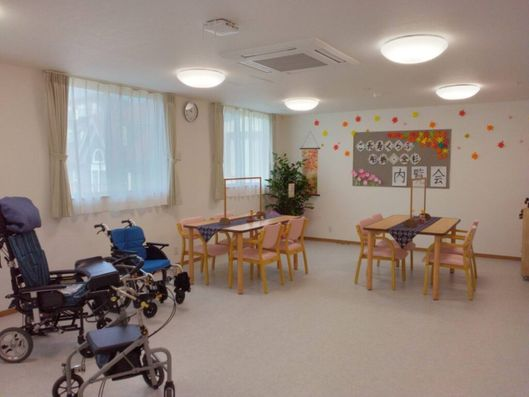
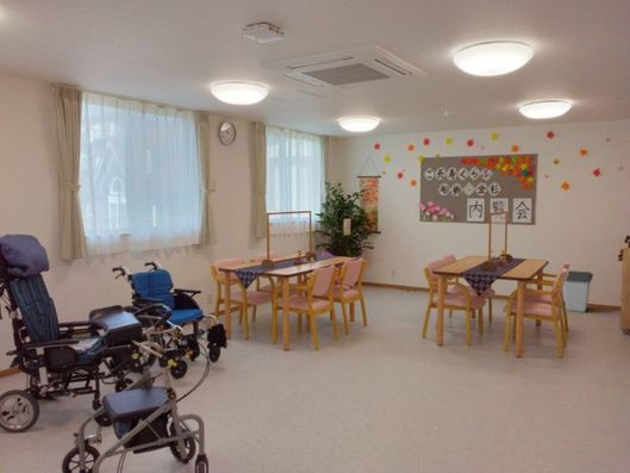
+ trash can [562,269,594,313]
